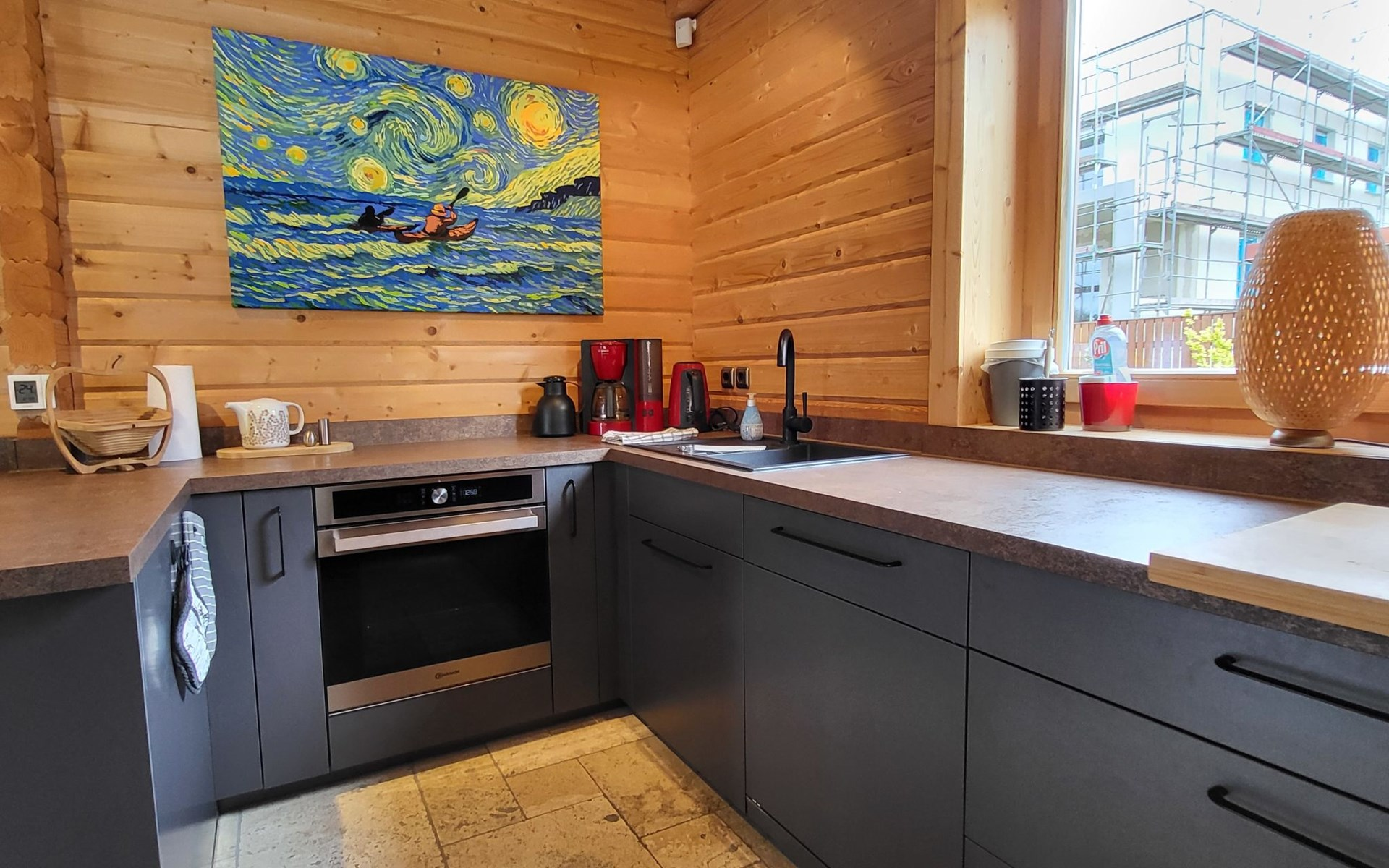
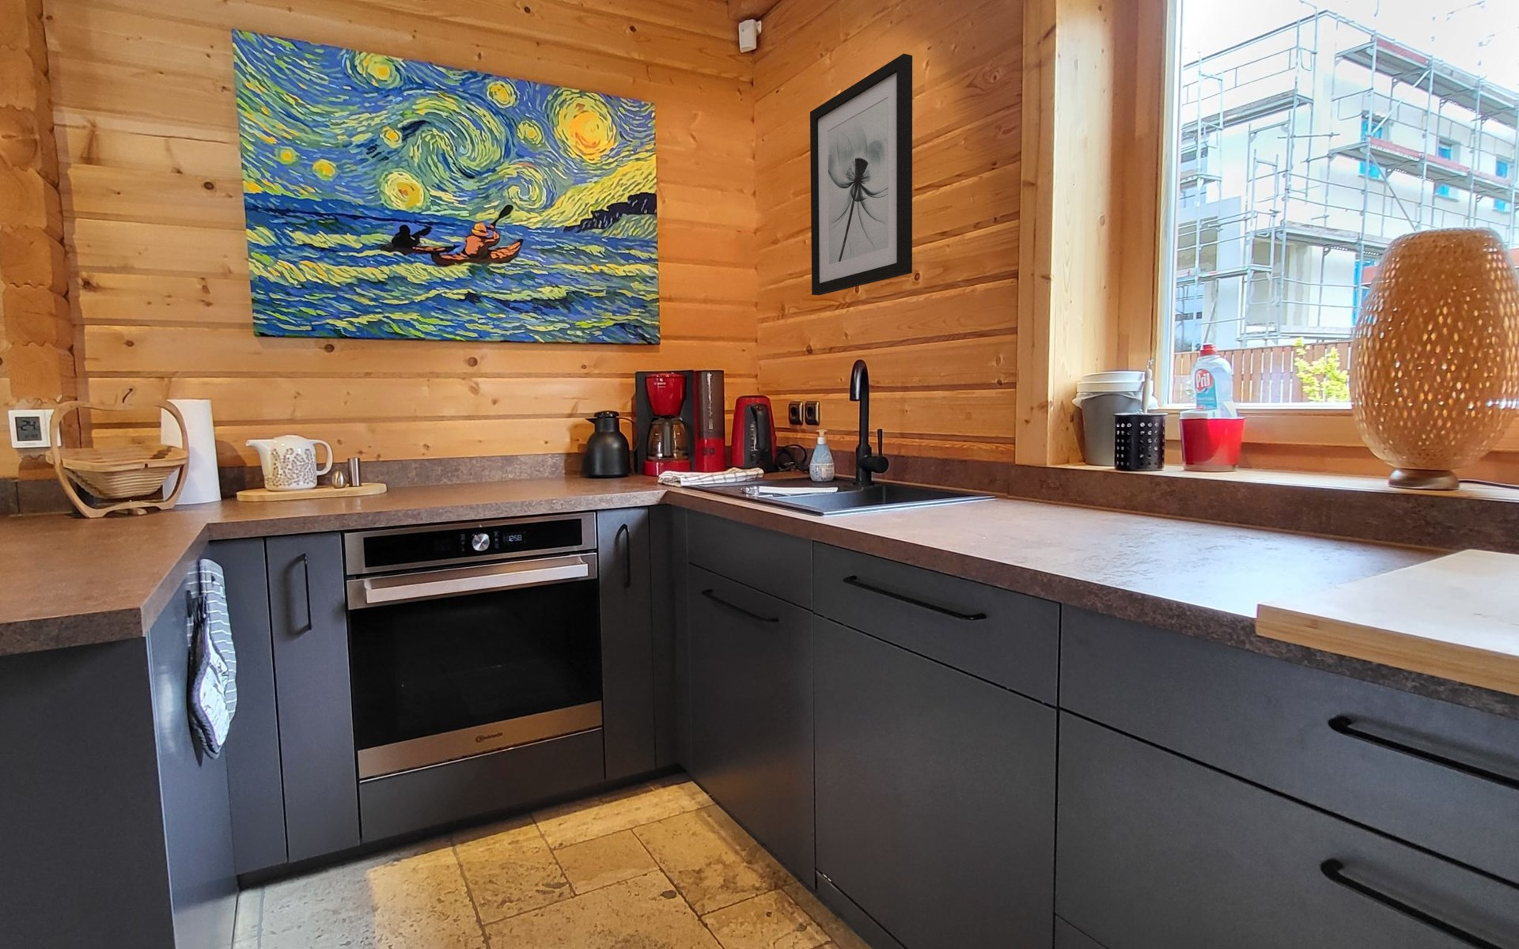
+ wall art [809,52,913,296]
